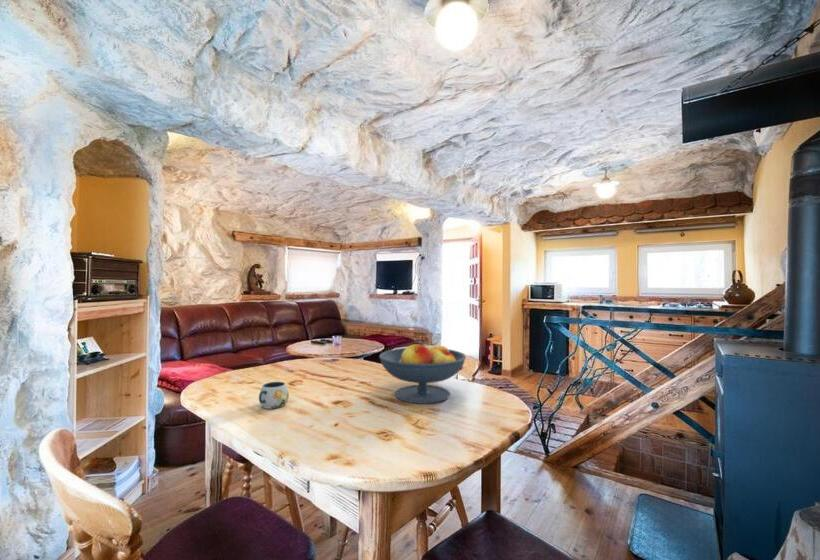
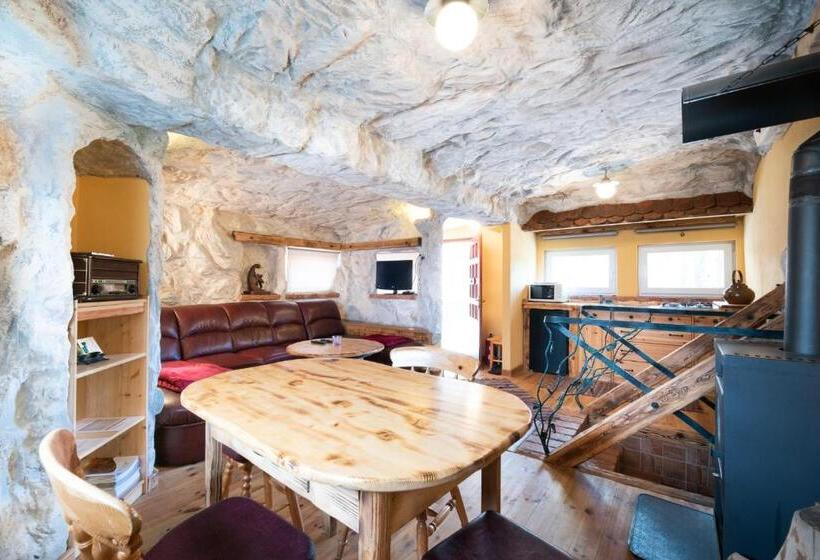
- mug [258,381,290,410]
- fruit bowl [378,341,467,404]
